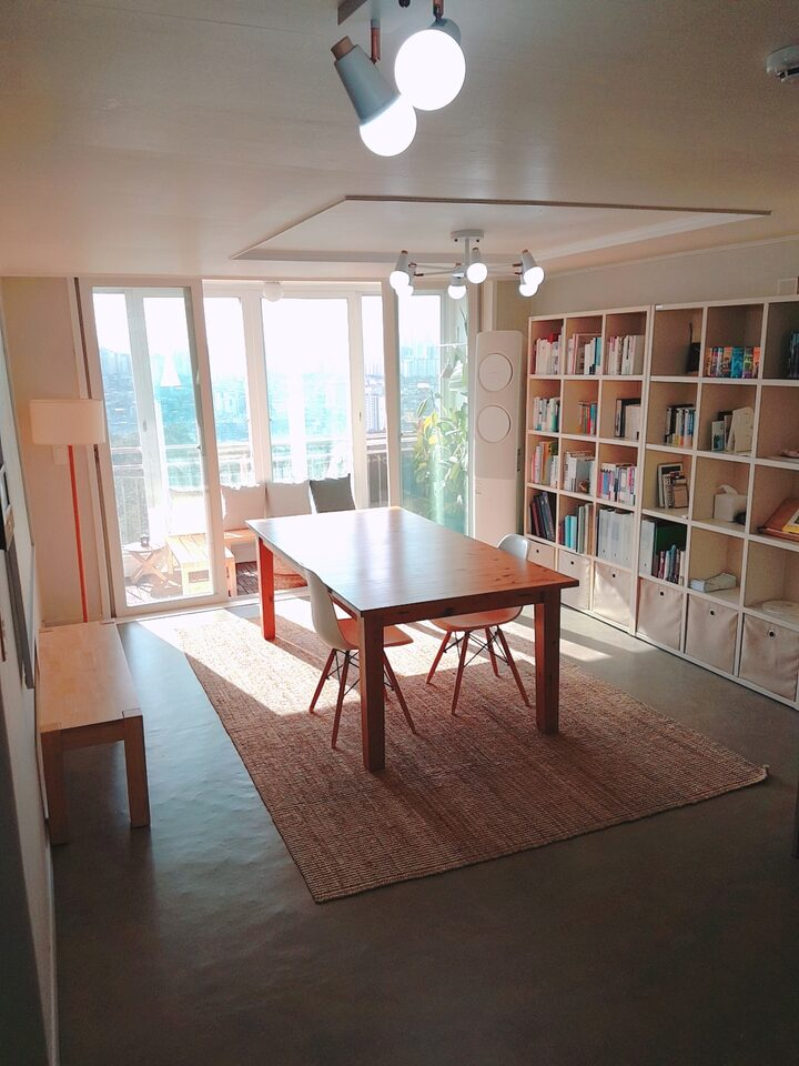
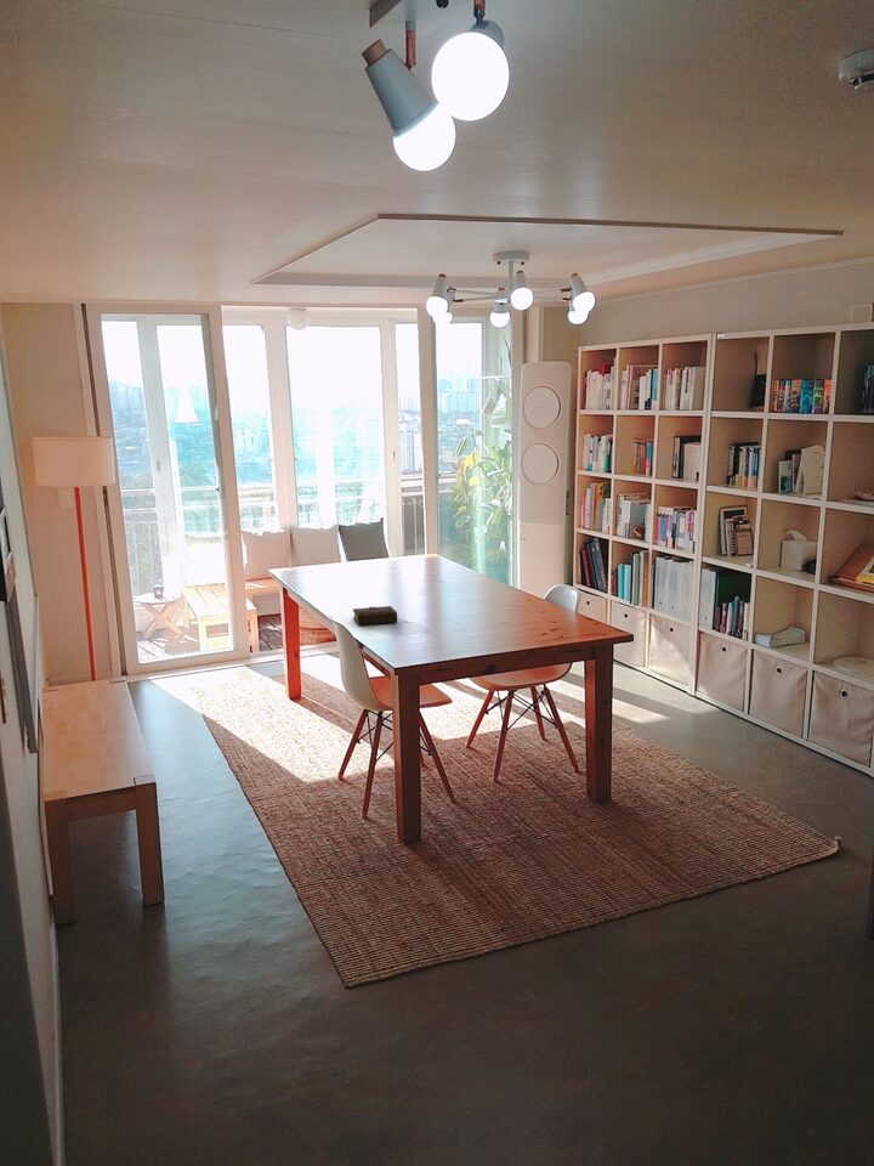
+ book [352,605,407,627]
